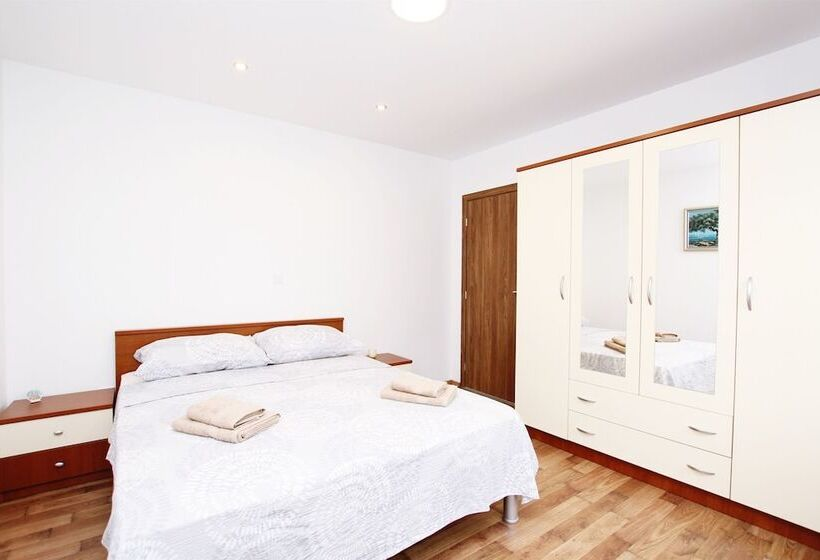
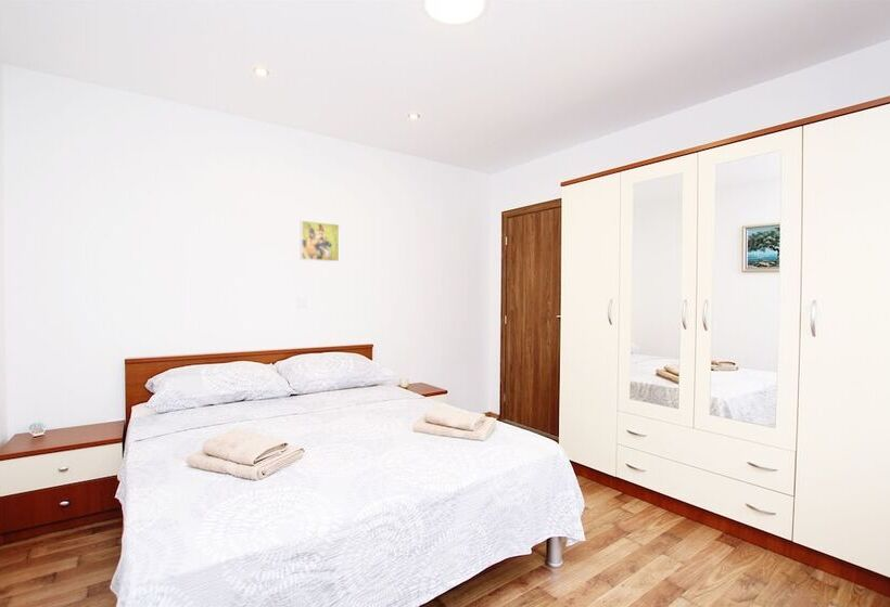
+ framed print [300,219,341,262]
